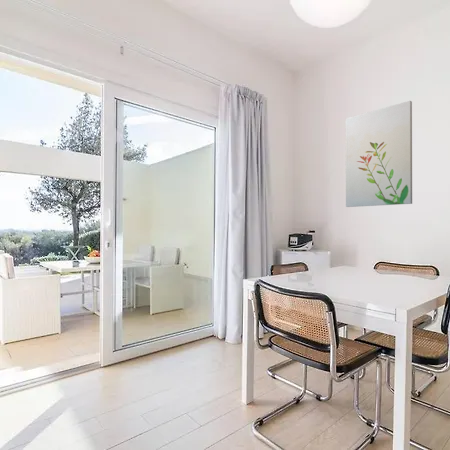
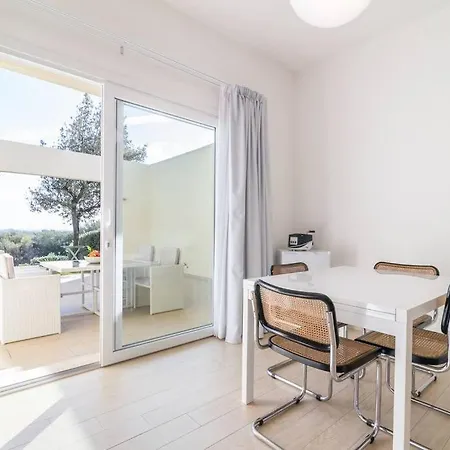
- wall art [345,100,413,208]
